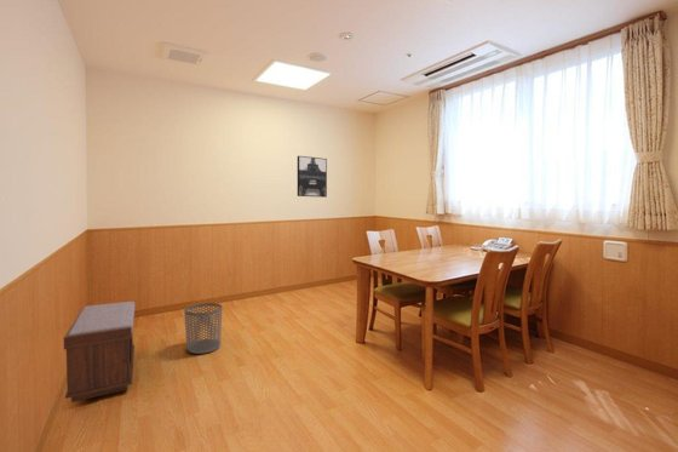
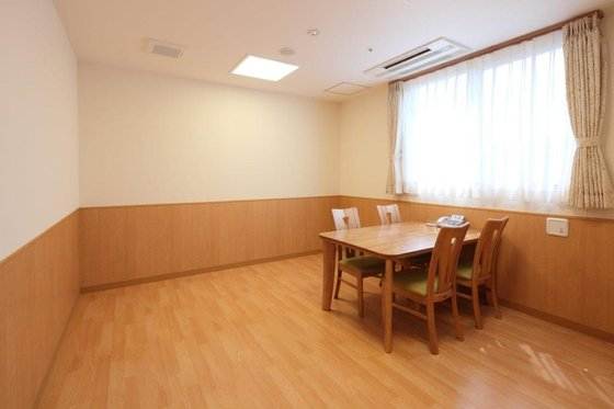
- bench [63,301,136,404]
- waste bin [183,302,223,355]
- wall art [297,155,328,199]
